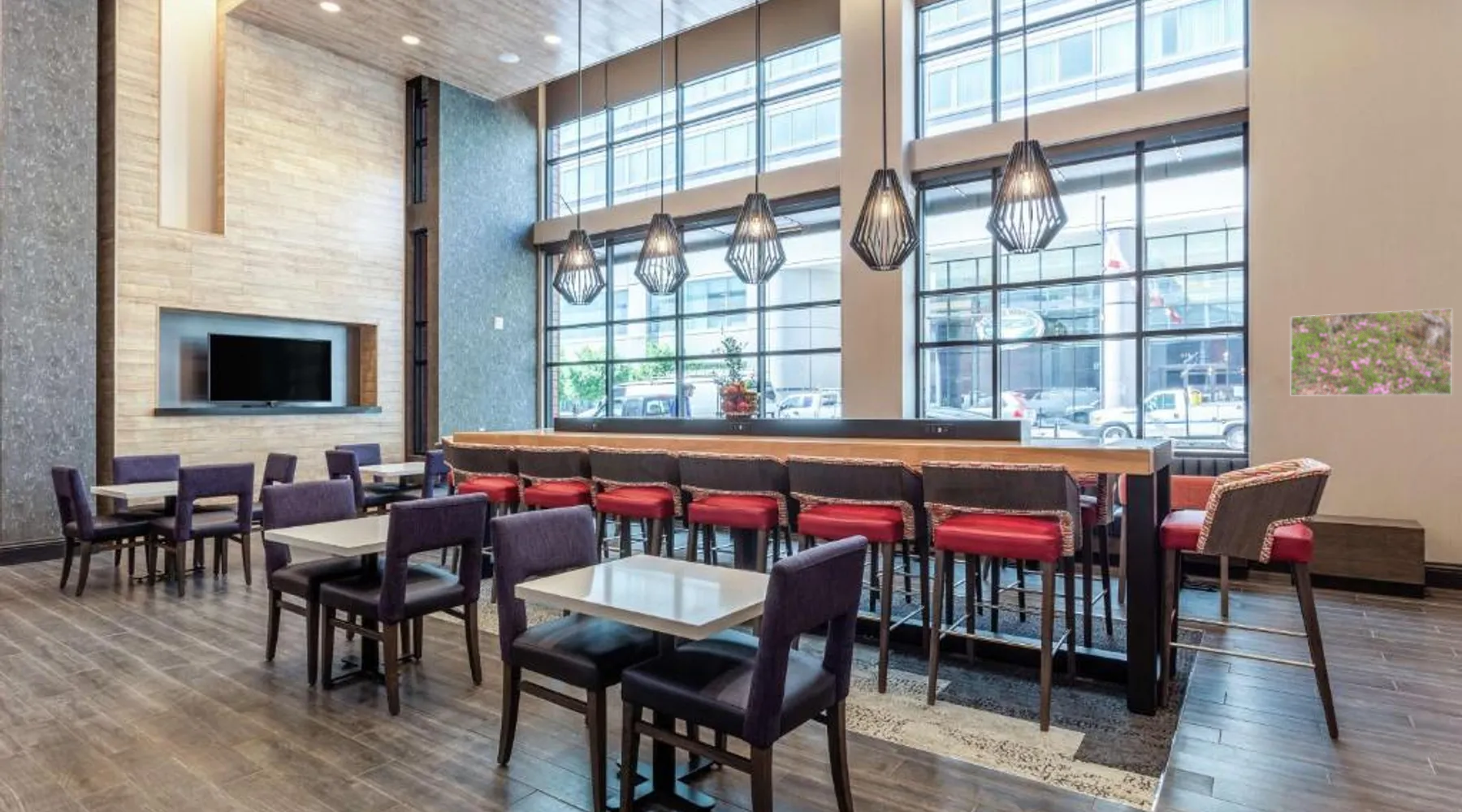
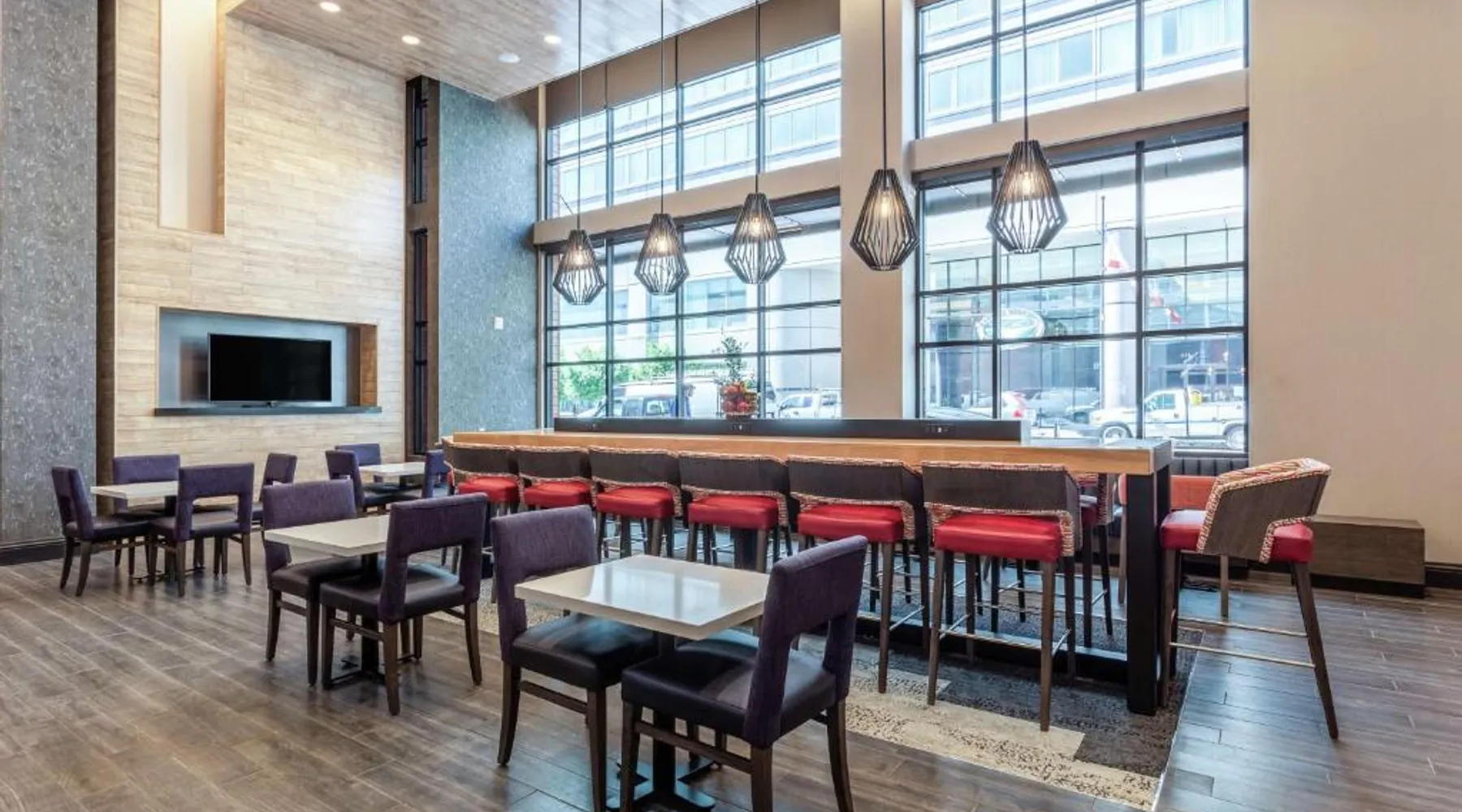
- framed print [1290,308,1453,396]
